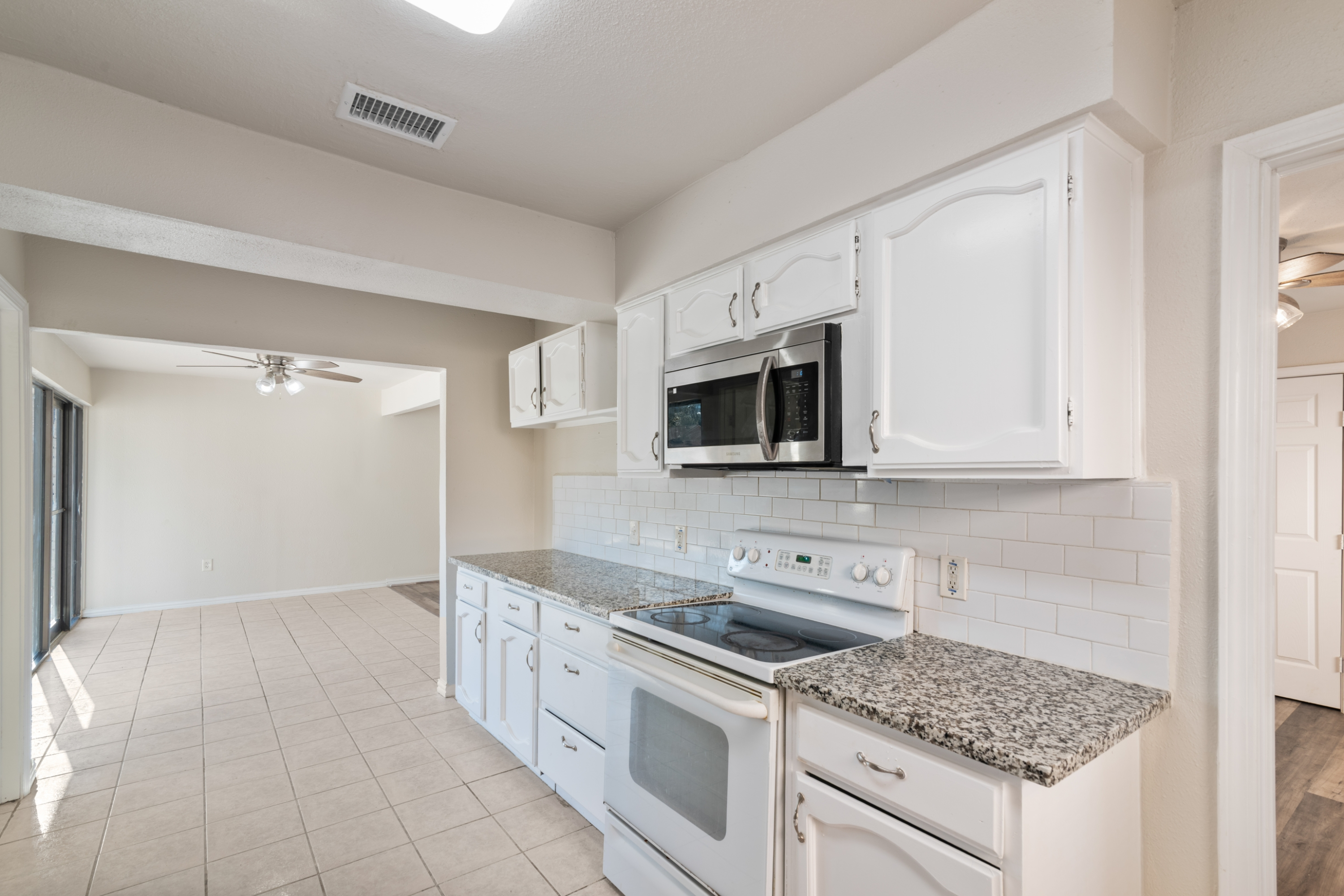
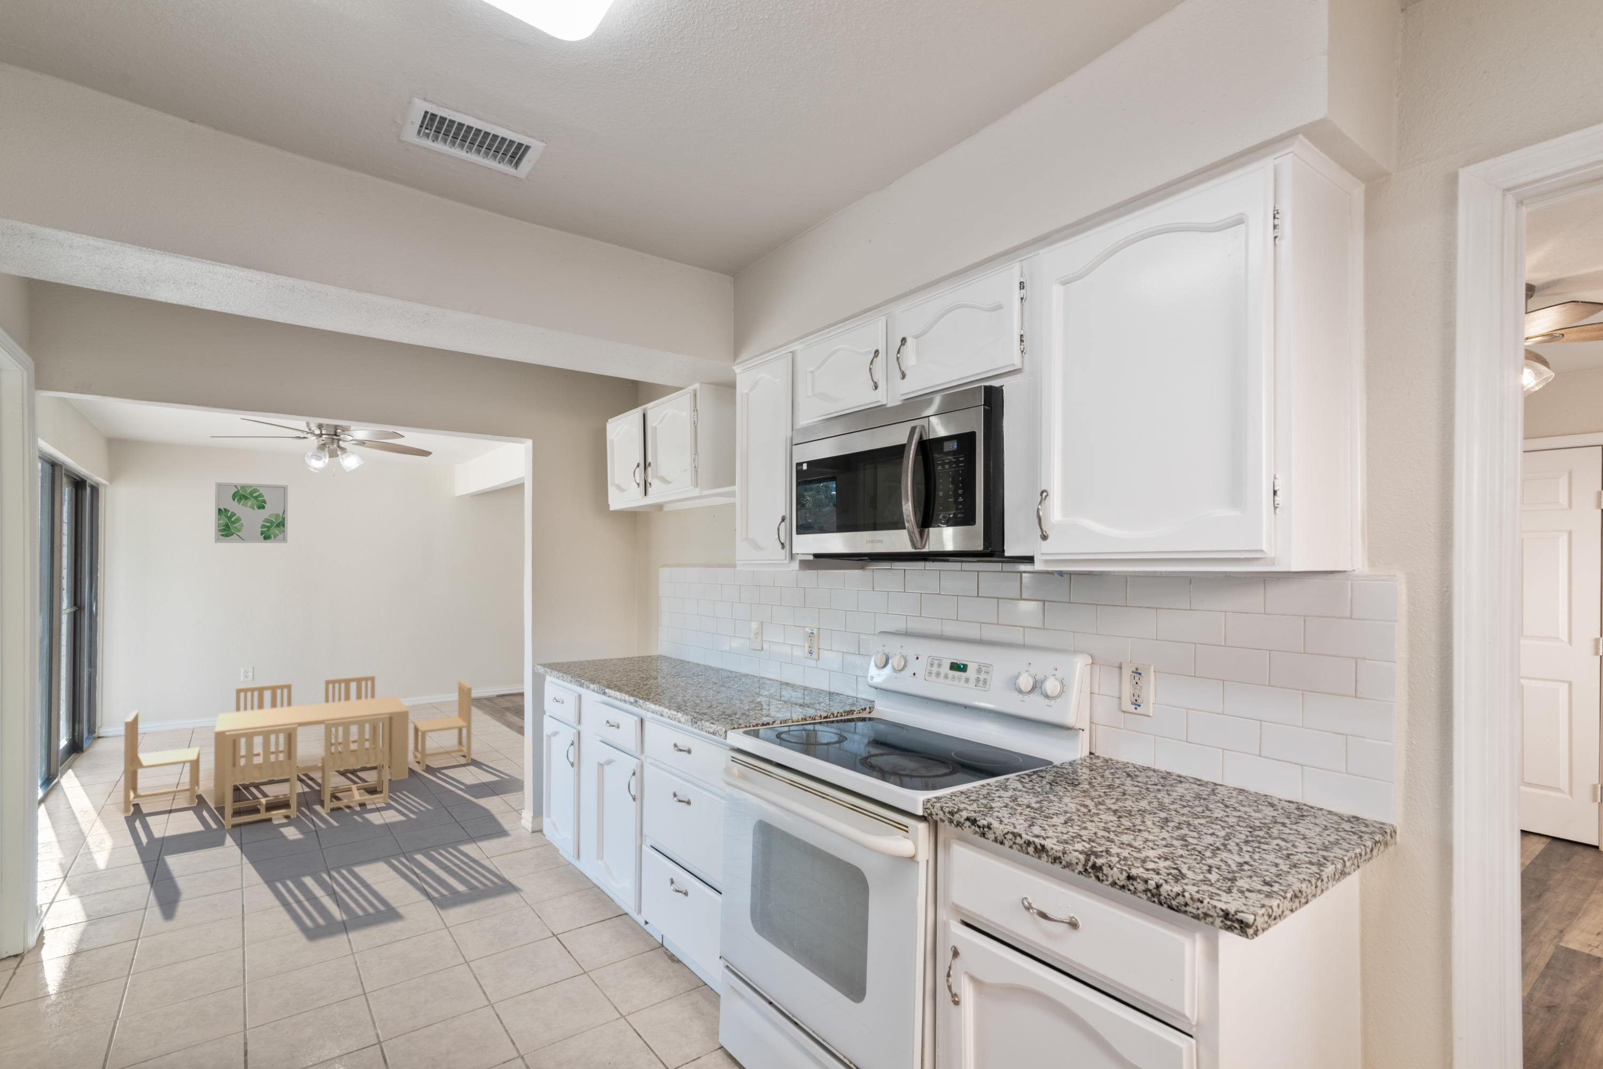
+ wall art [215,482,289,543]
+ dining table [123,675,472,829]
